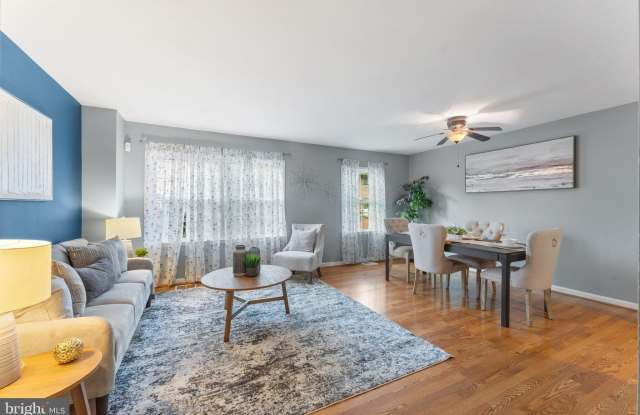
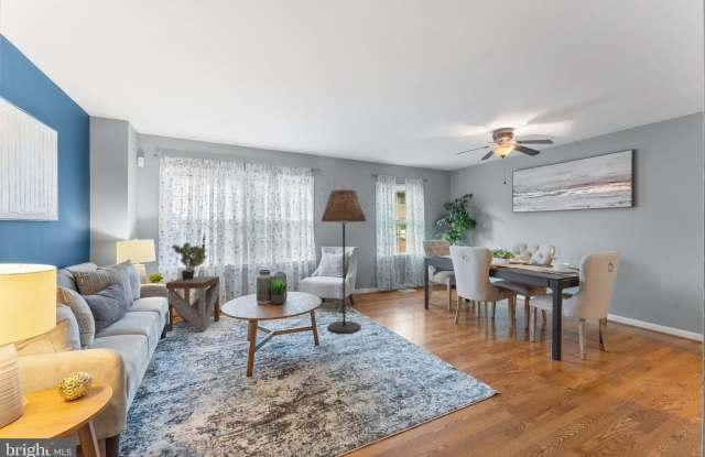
+ potted plant [170,241,208,281]
+ floor lamp [319,188,368,335]
+ side table [165,275,220,333]
